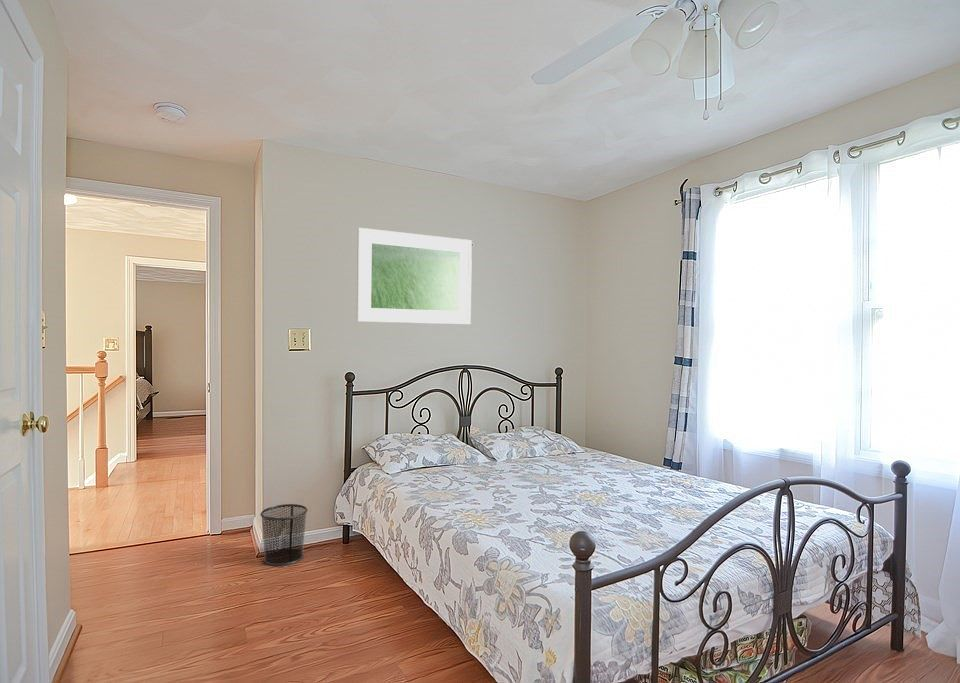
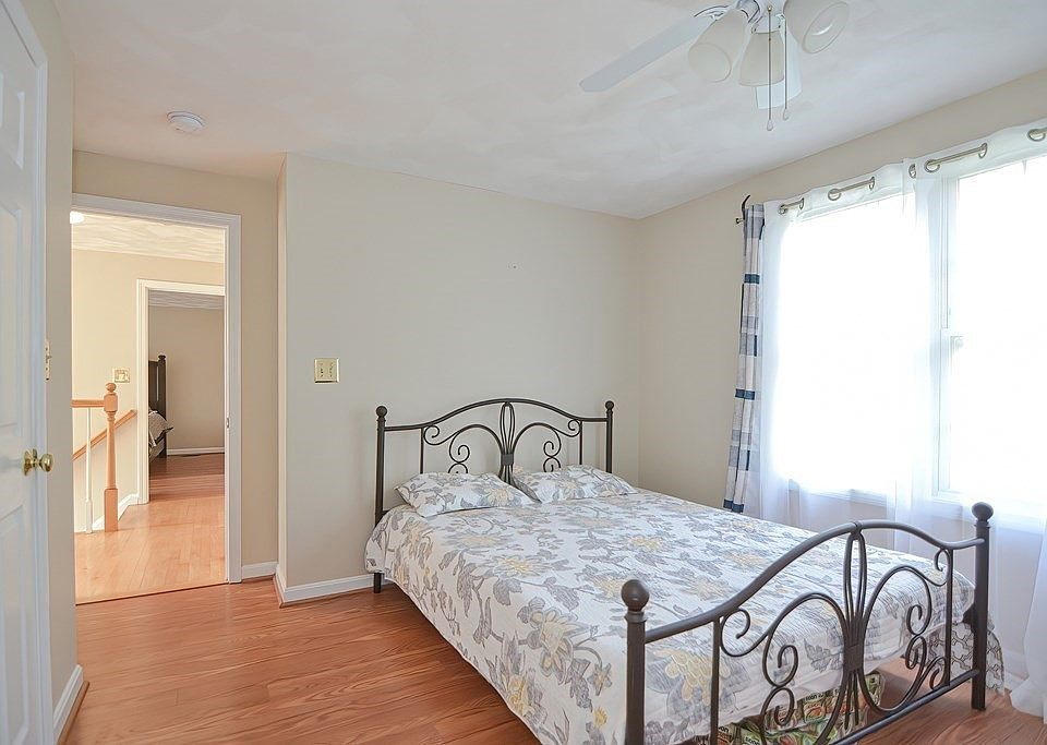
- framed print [356,227,473,325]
- waste bin [259,503,309,567]
